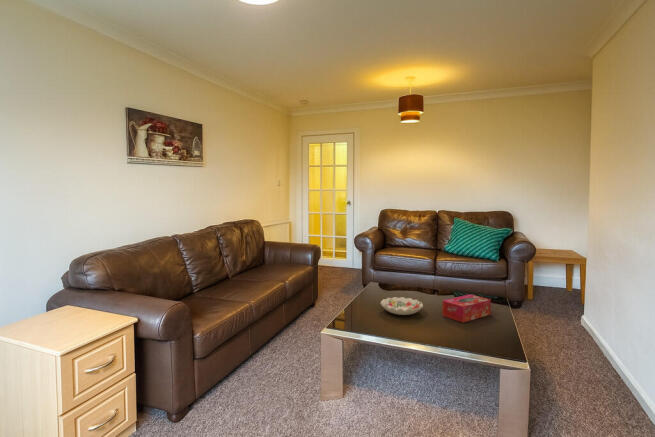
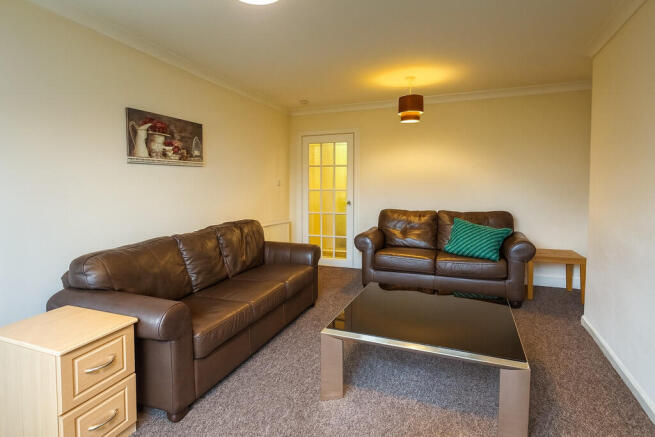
- tissue box [441,293,492,324]
- decorative bowl [380,296,424,316]
